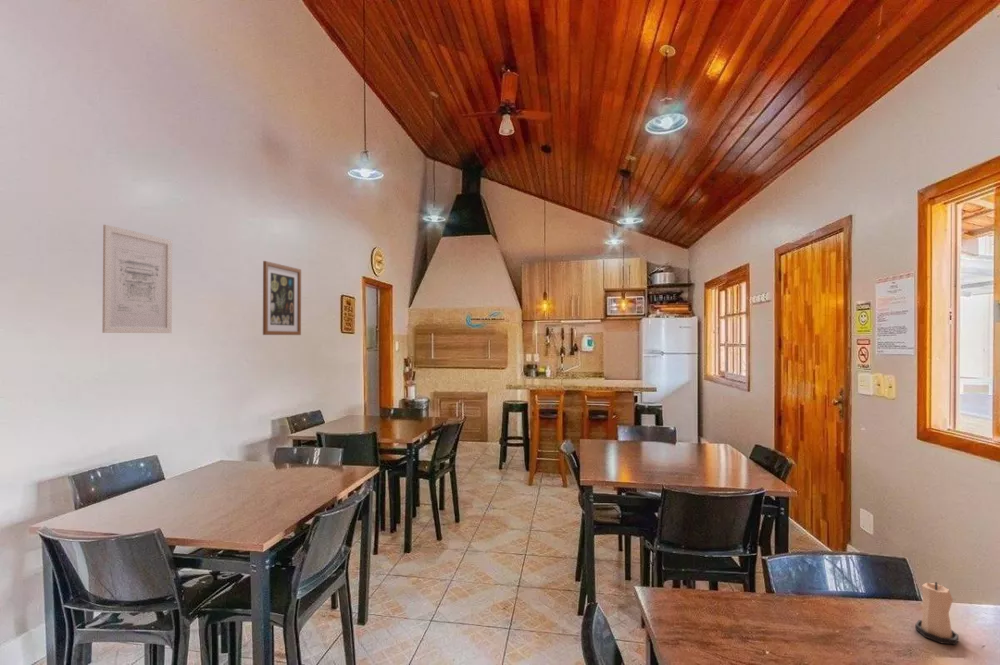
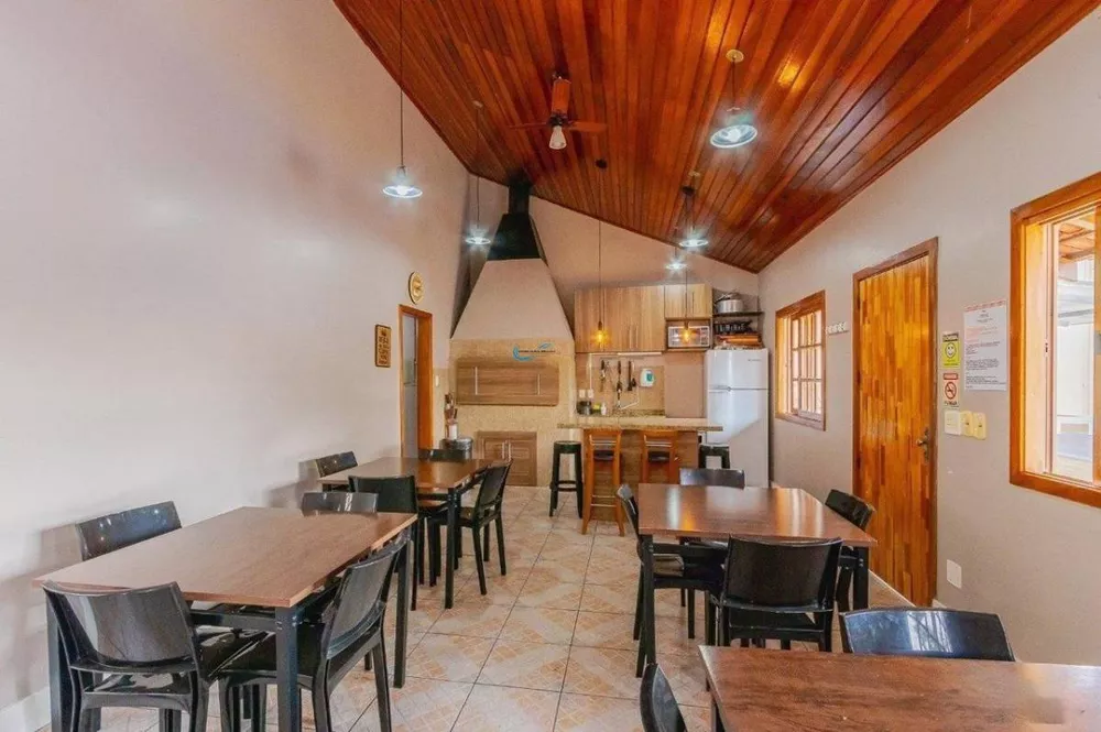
- wall art [262,260,302,336]
- candle [914,581,959,646]
- wall art [101,224,173,334]
